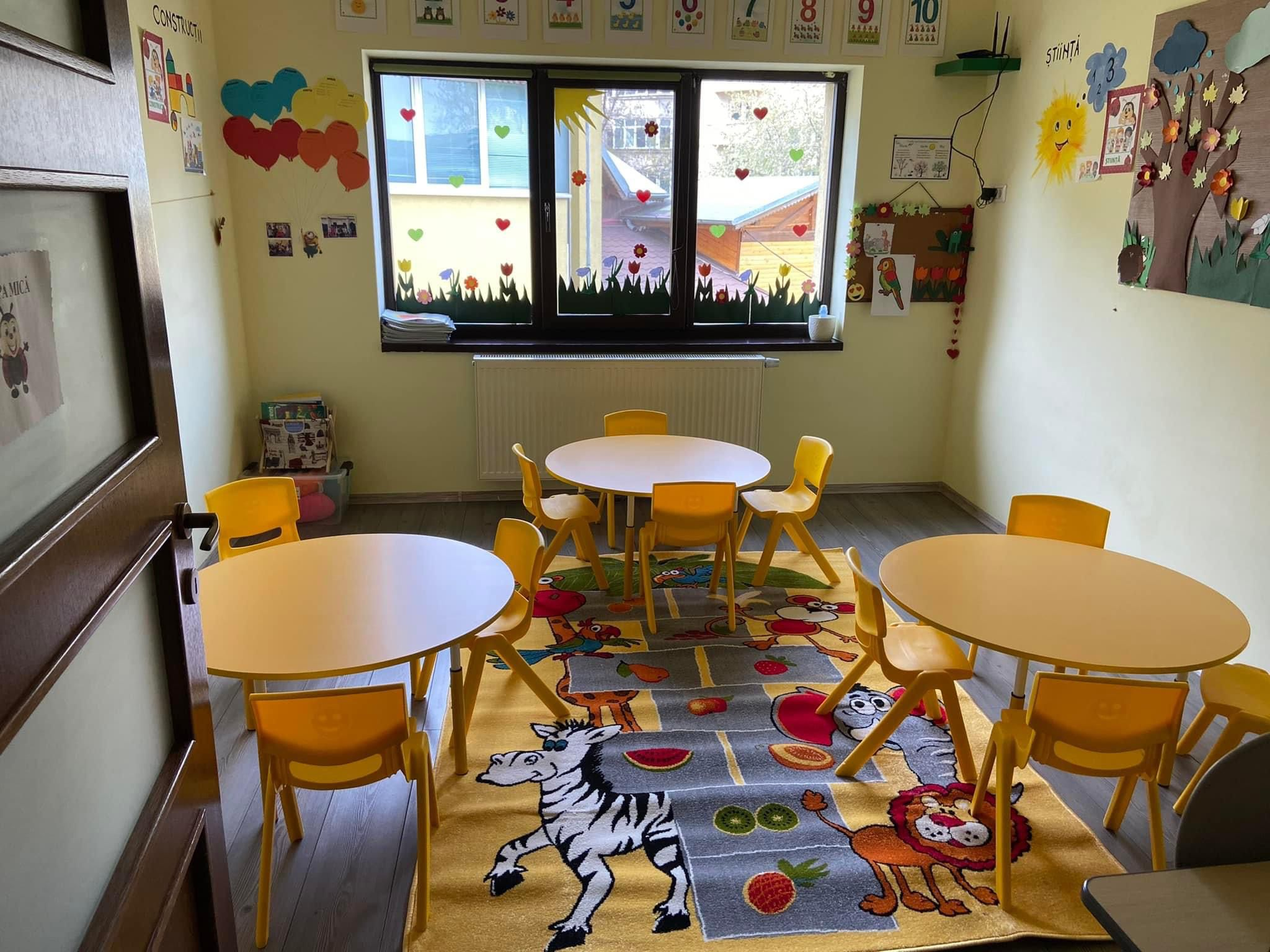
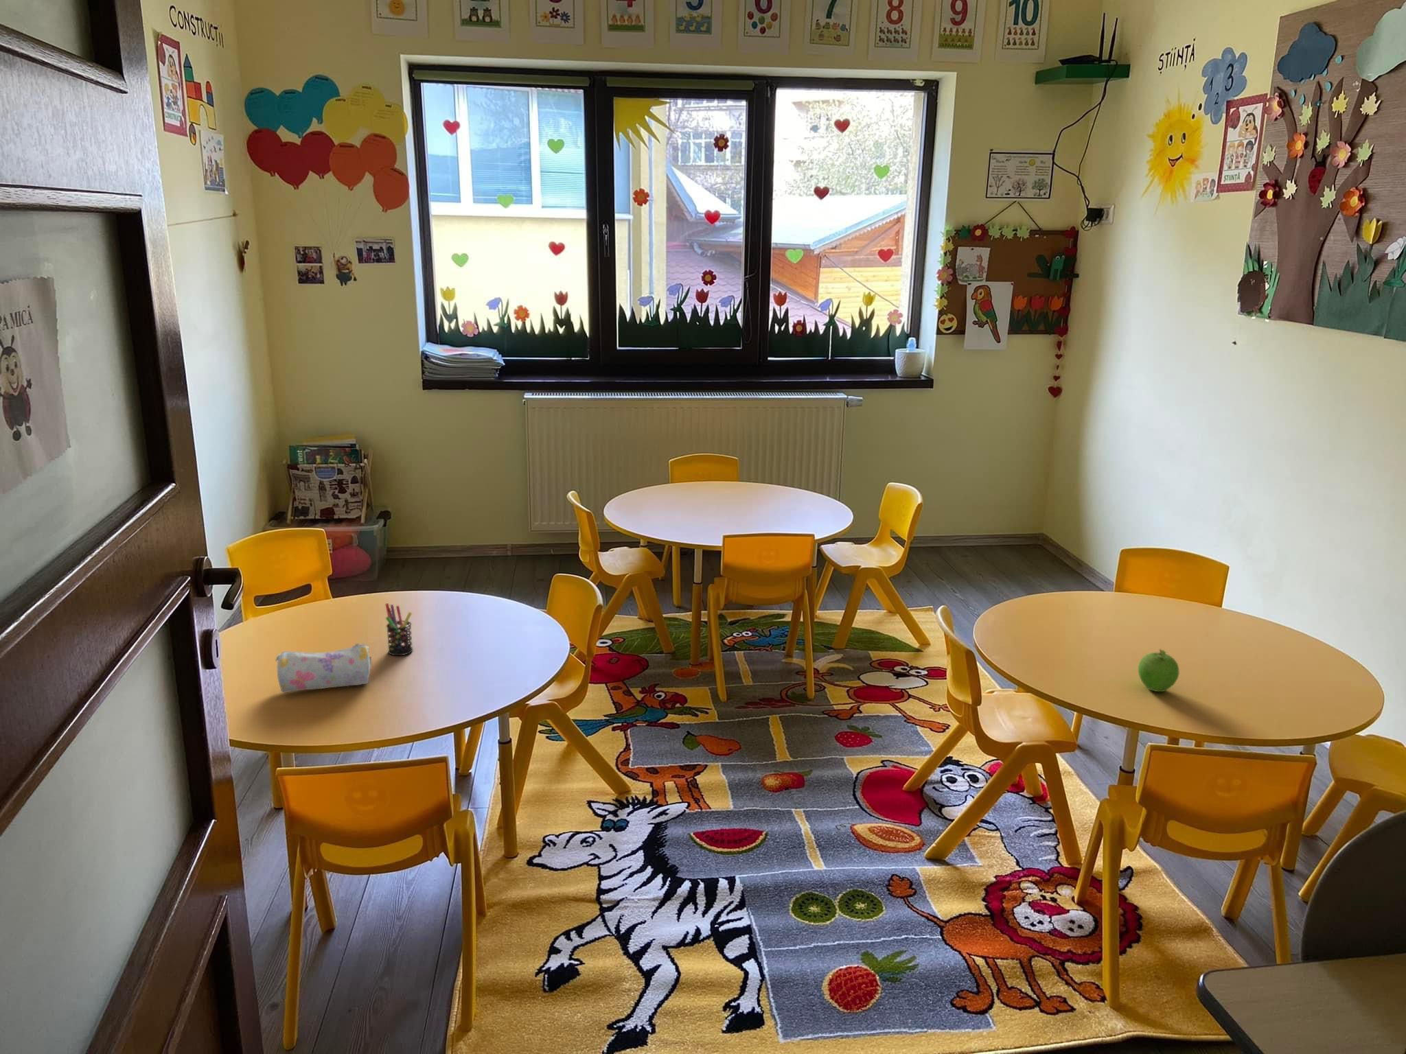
+ fruit [1138,649,1180,692]
+ pencil case [275,643,372,693]
+ pen holder [384,602,414,657]
